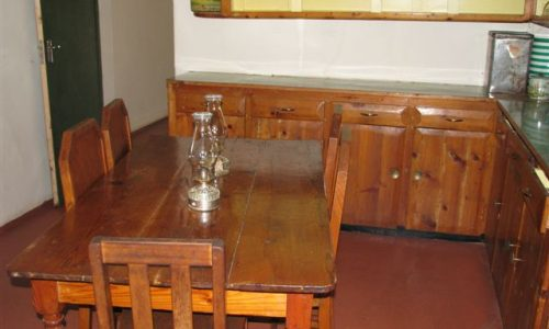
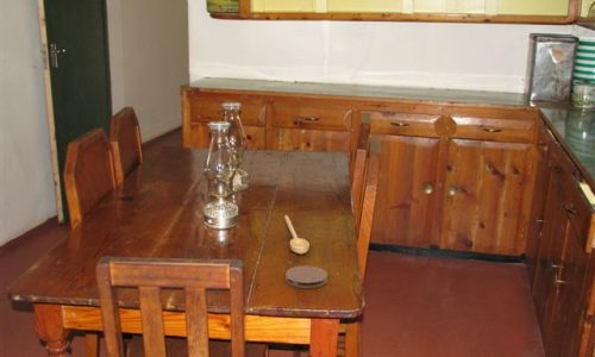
+ coaster [284,265,328,289]
+ spoon [283,214,311,255]
